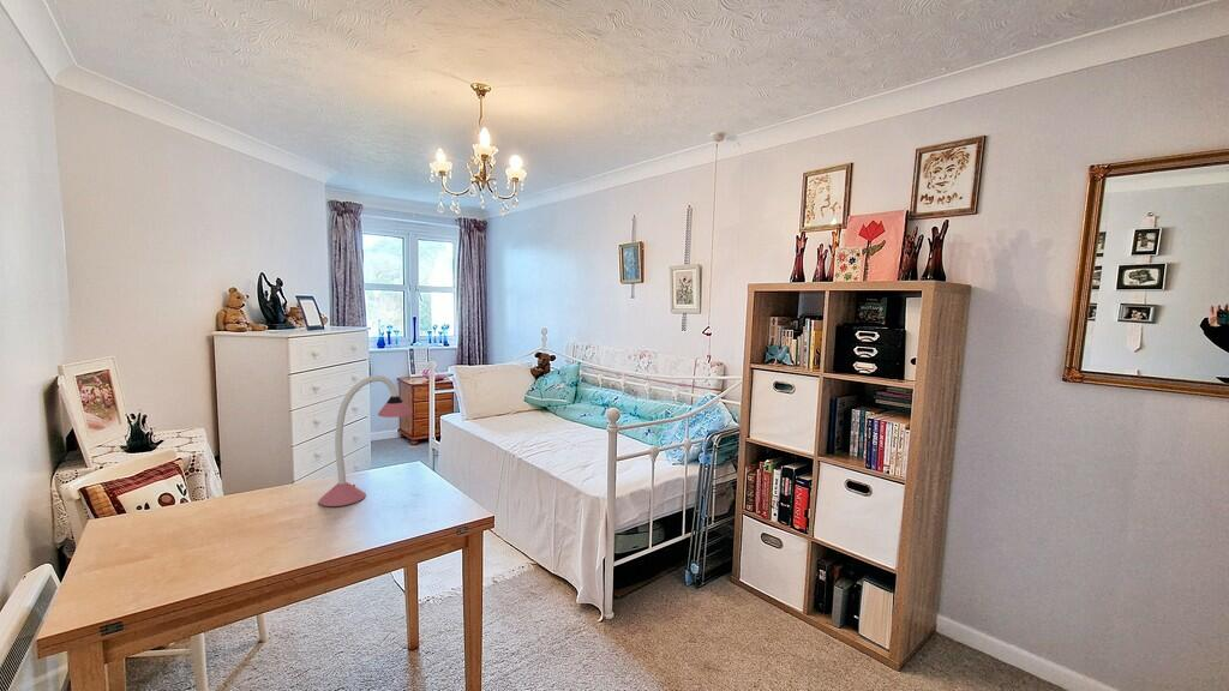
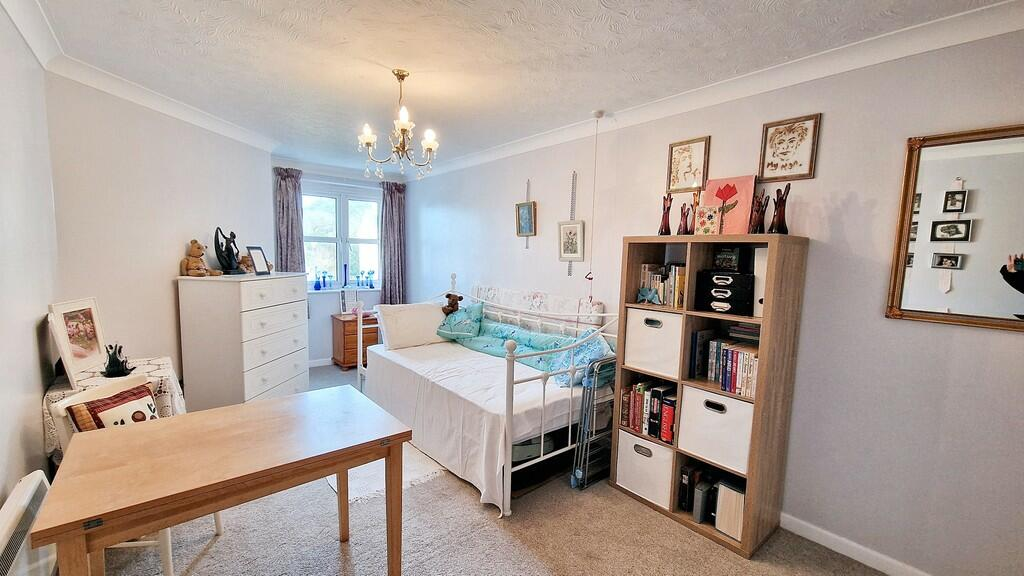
- desk lamp [318,374,413,507]
